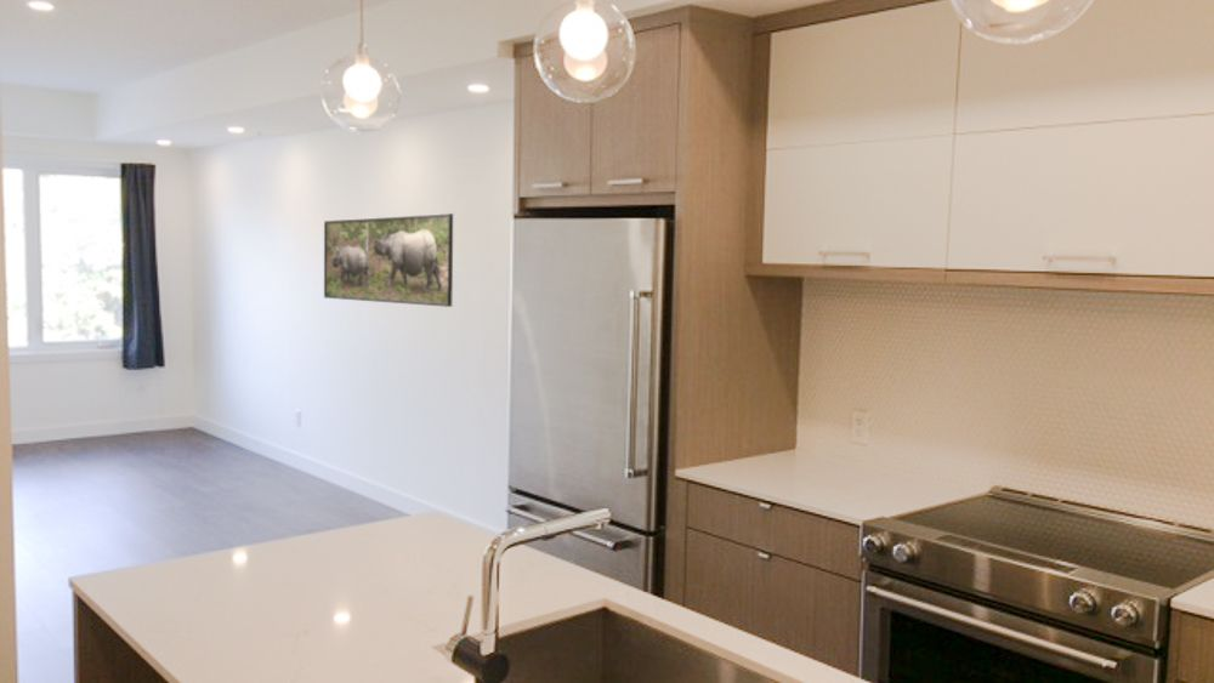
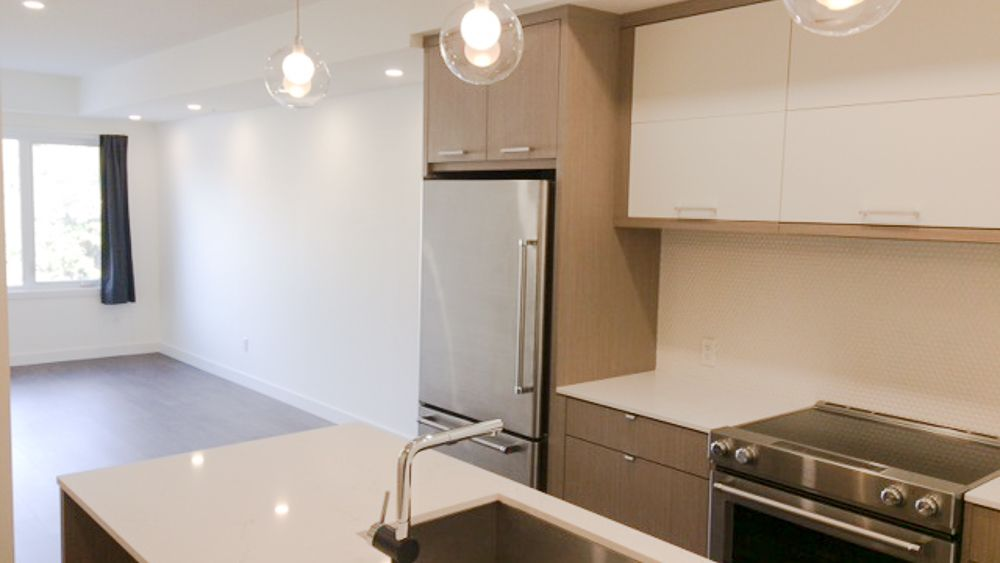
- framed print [323,212,454,308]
